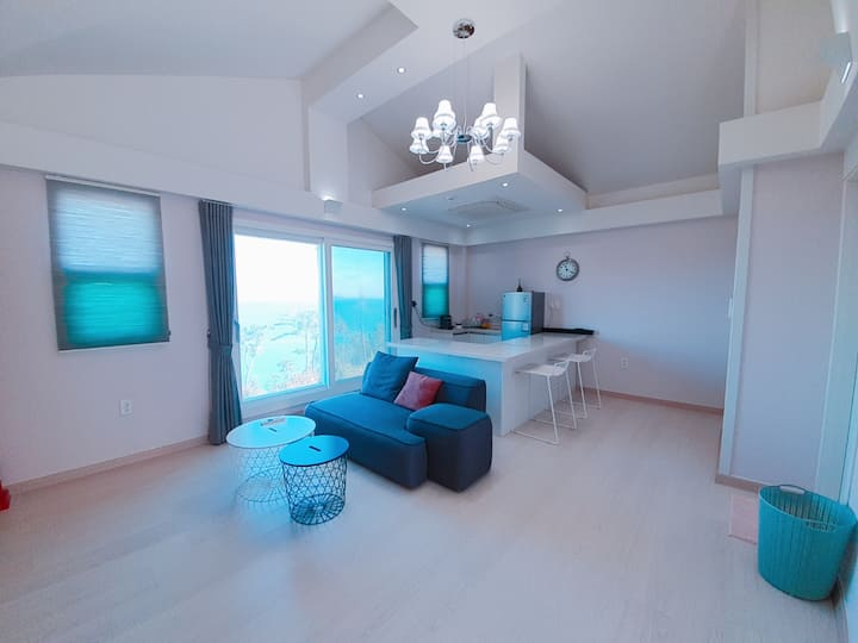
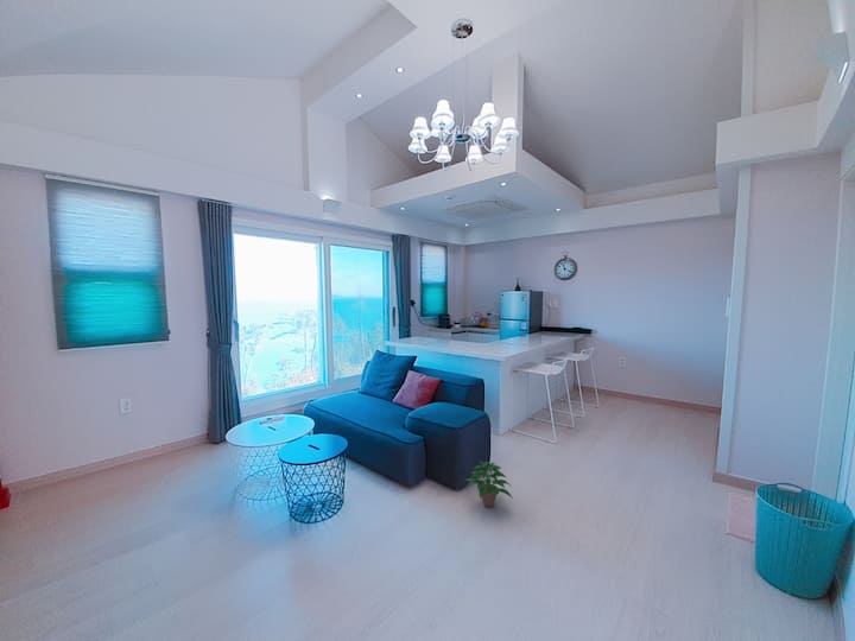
+ potted plant [464,458,514,508]
